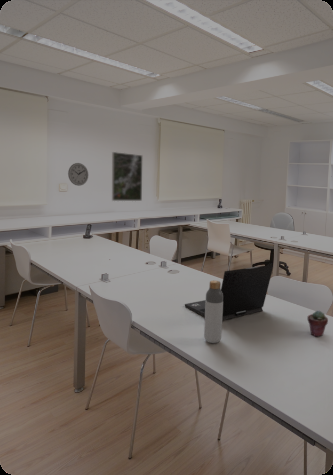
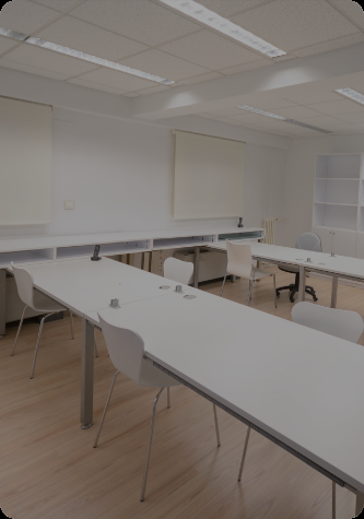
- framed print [111,151,143,202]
- laptop [184,264,274,321]
- potted succulent [306,310,329,337]
- wall clock [67,162,89,187]
- bottle [203,279,223,344]
